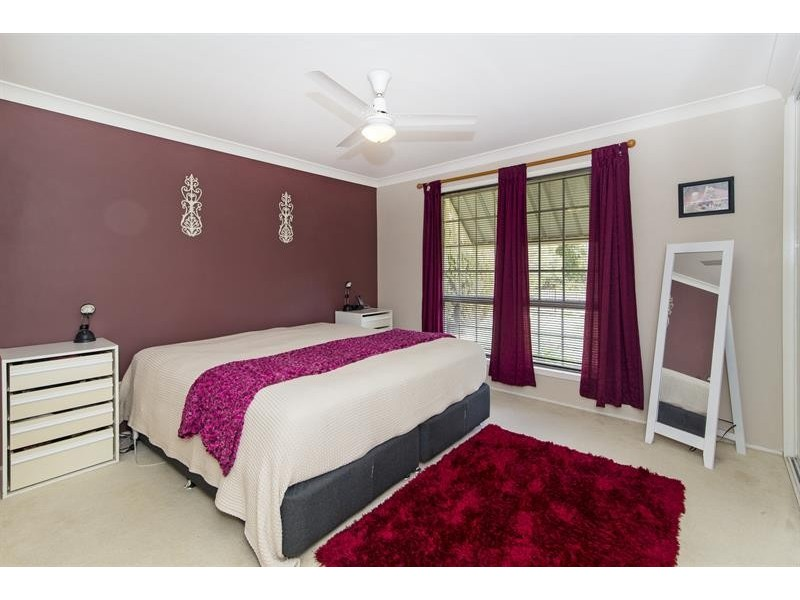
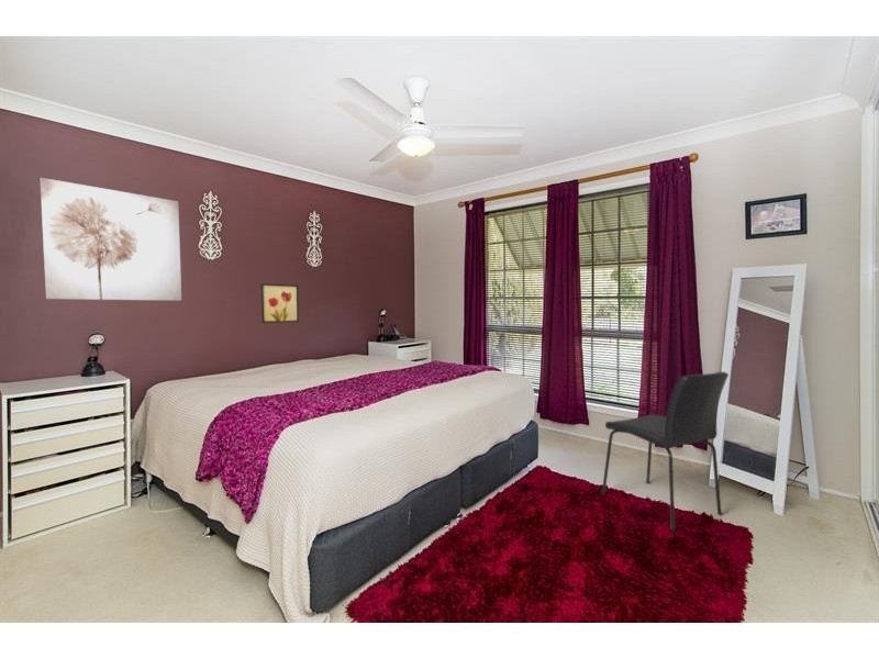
+ wall art [40,177,182,302]
+ wall art [259,282,300,324]
+ chair [601,371,730,532]
